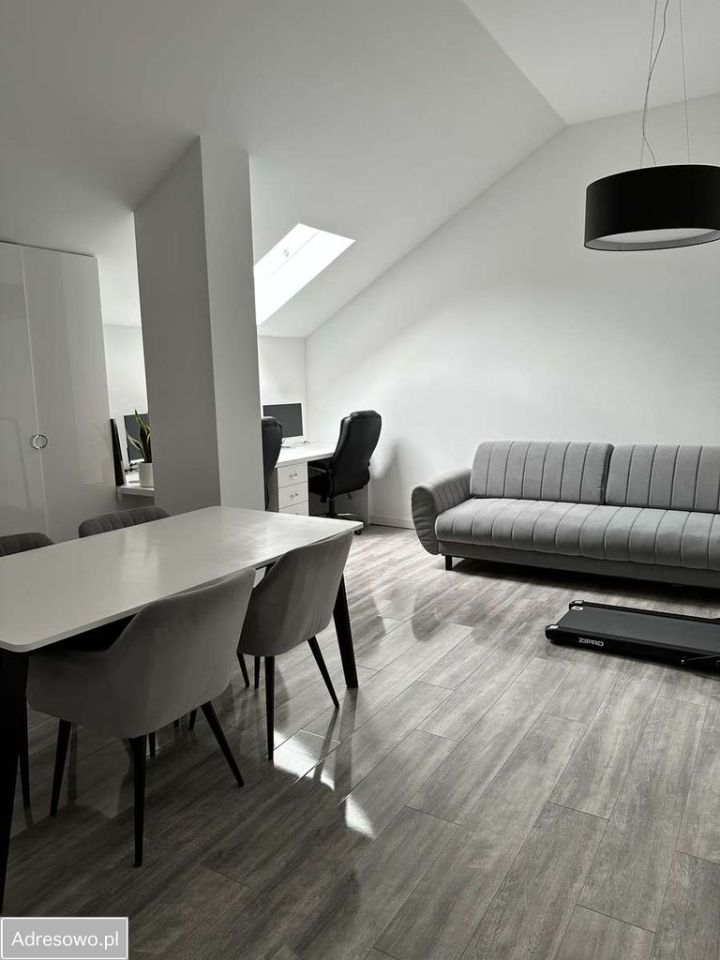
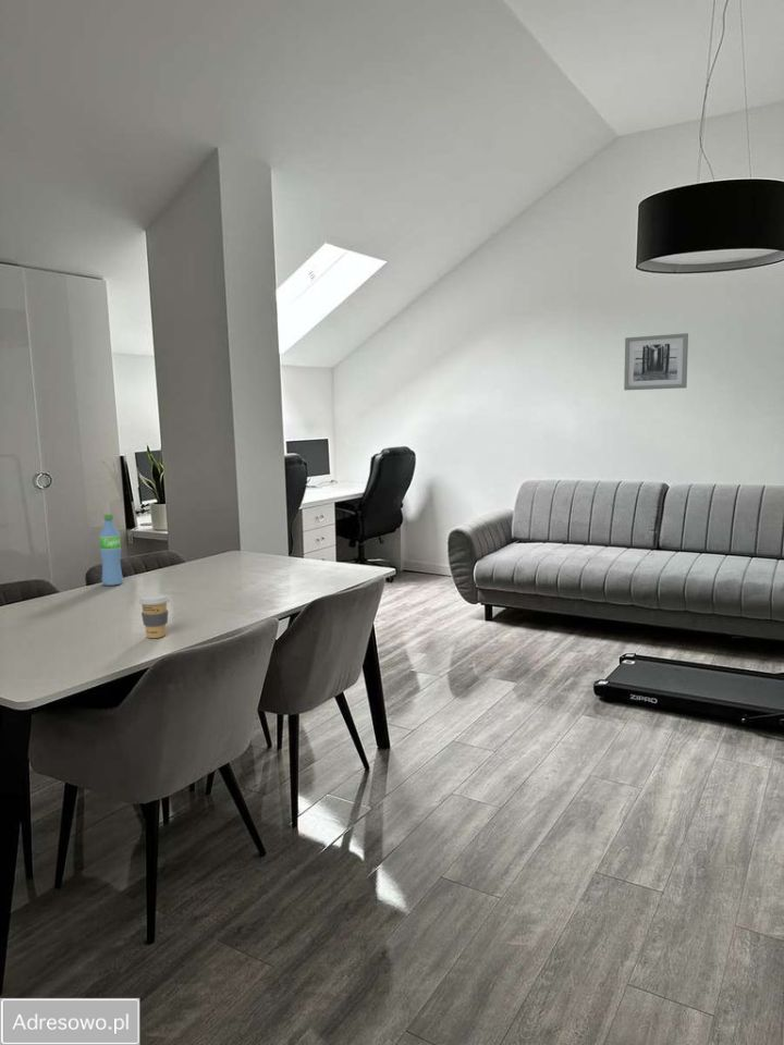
+ wall art [623,332,689,391]
+ coffee cup [137,593,171,639]
+ water bottle [98,513,124,587]
